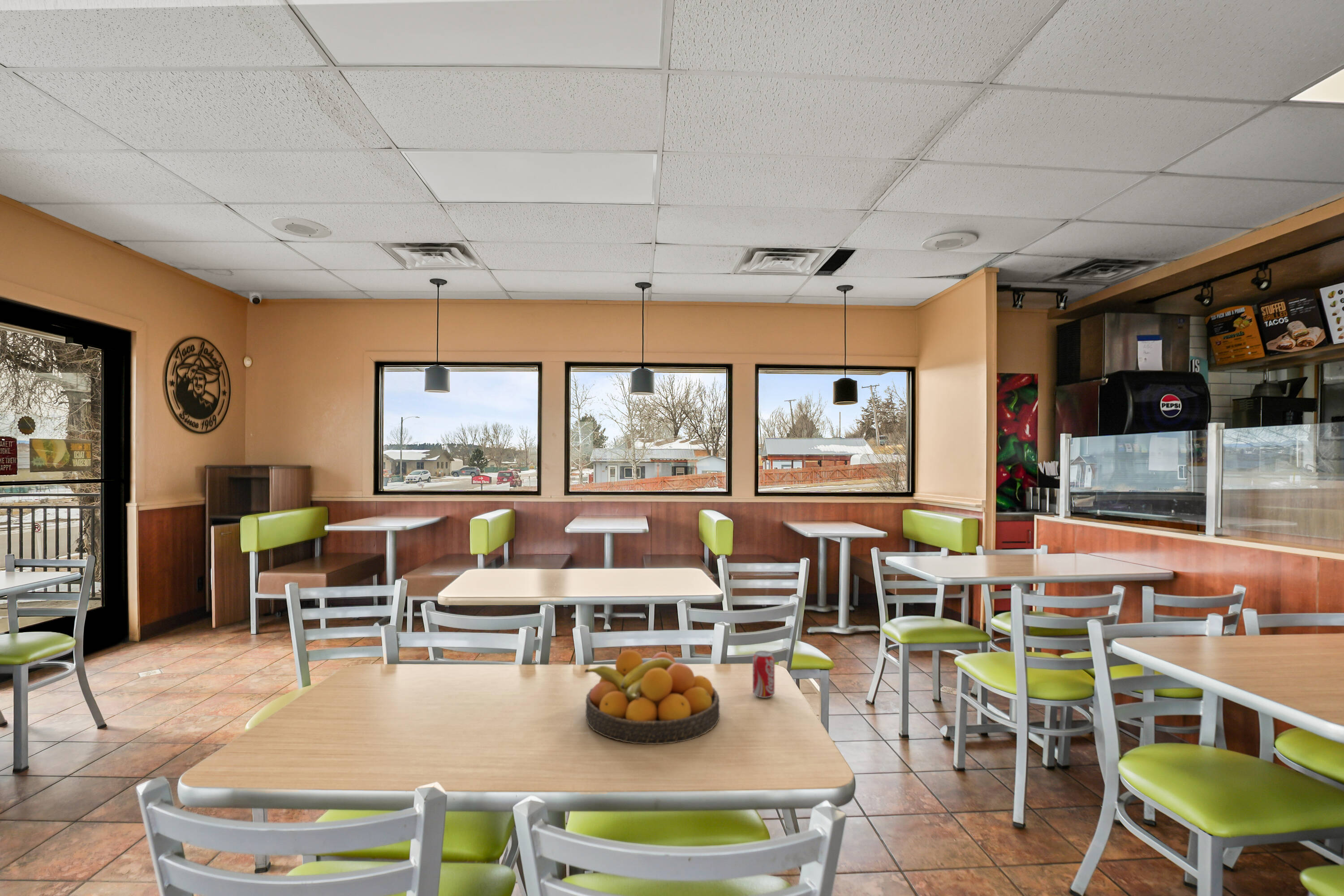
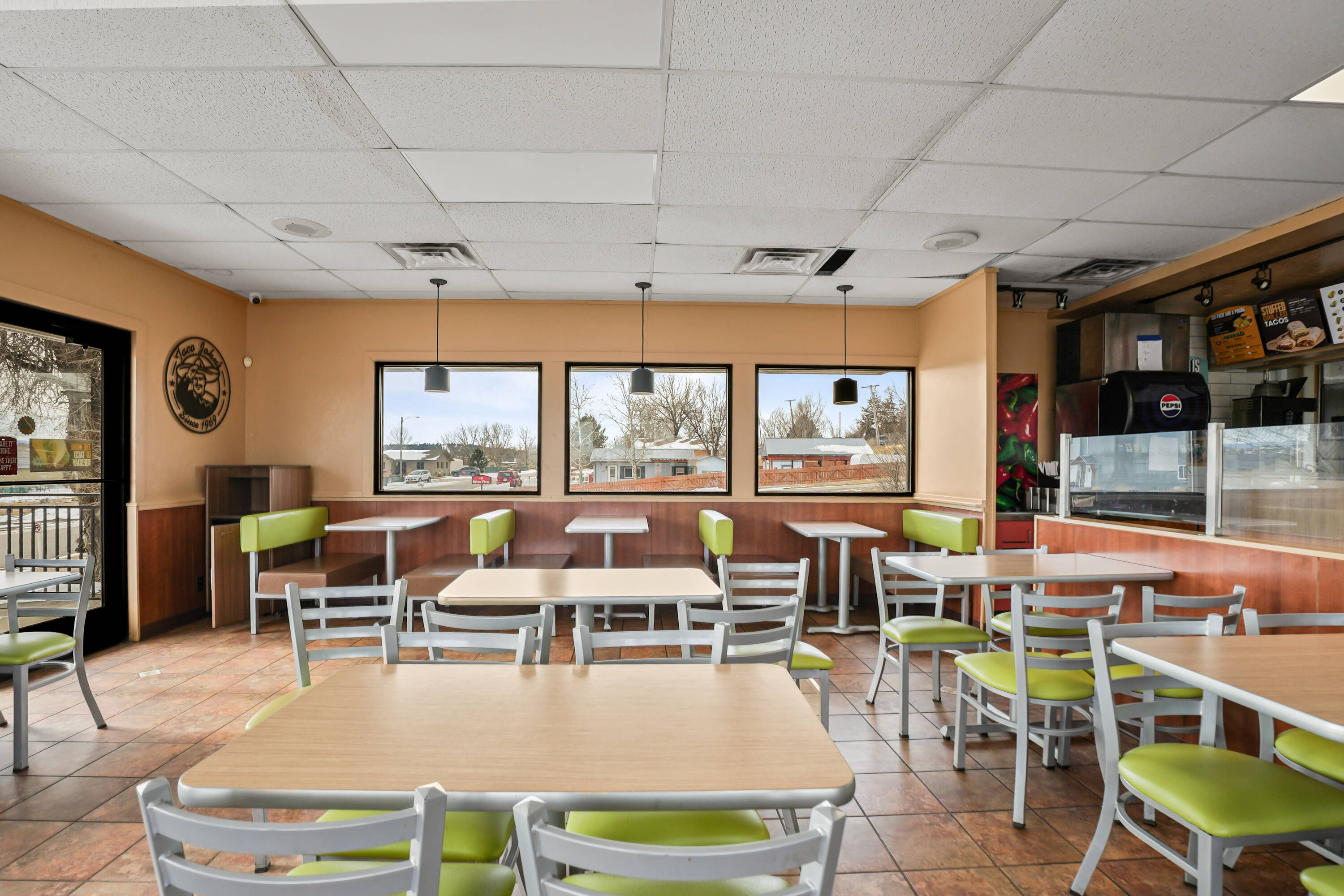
- fruit bowl [584,650,720,745]
- beverage can [752,650,775,698]
